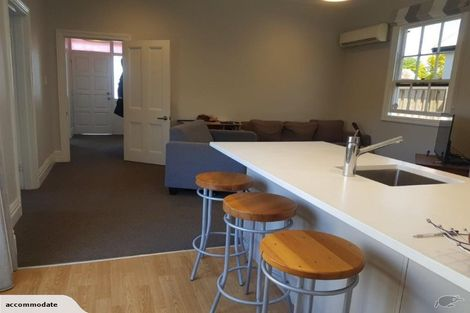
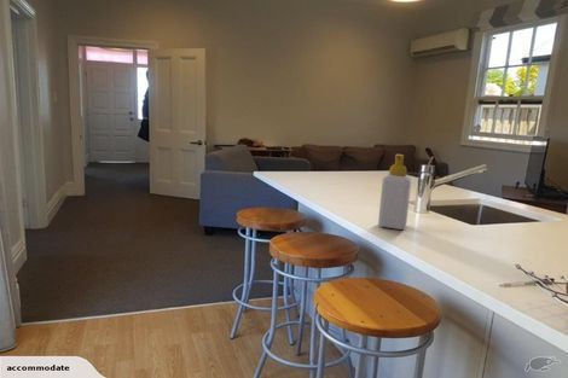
+ soap bottle [377,153,412,231]
